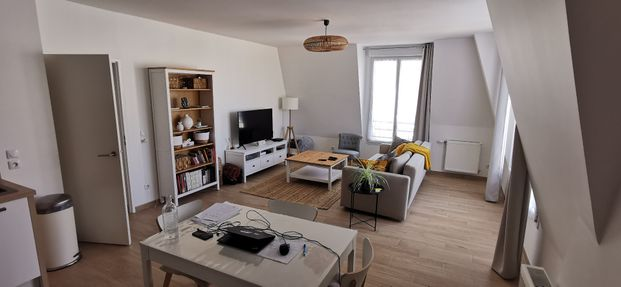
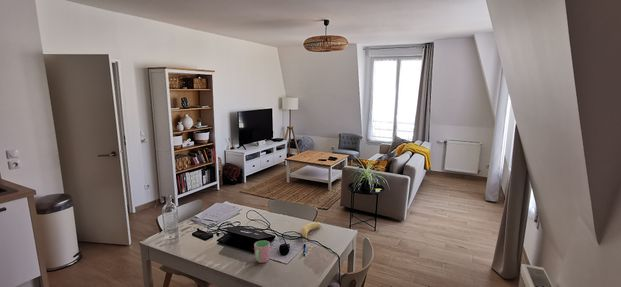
+ banana [300,221,322,240]
+ cup [253,240,271,264]
